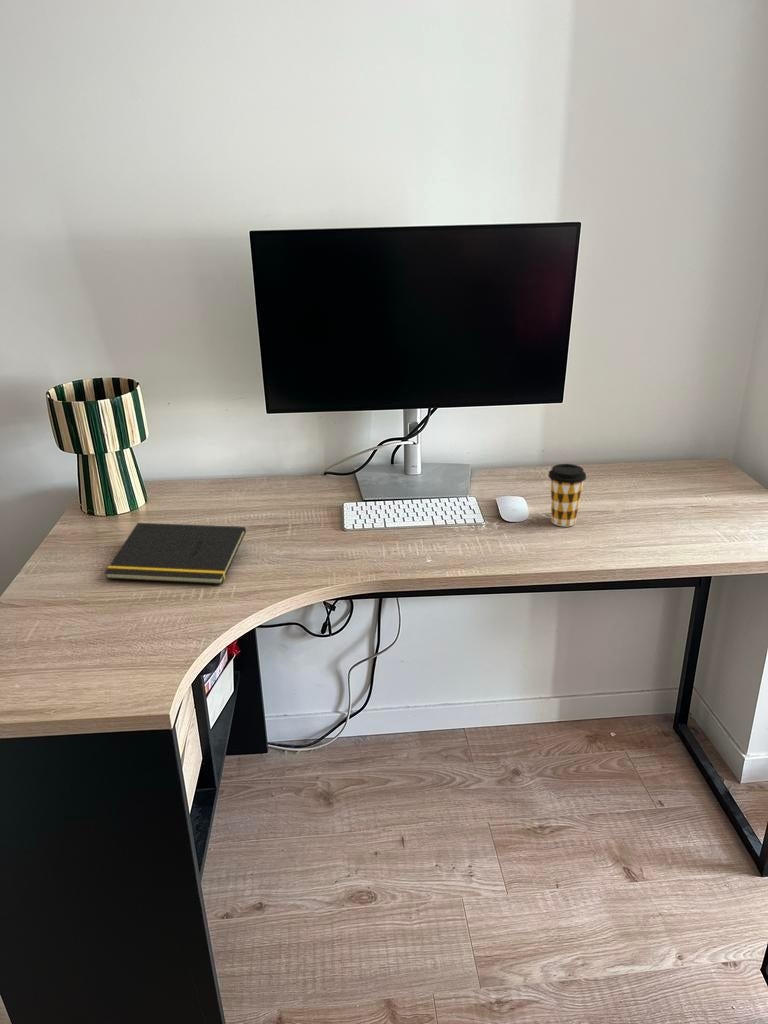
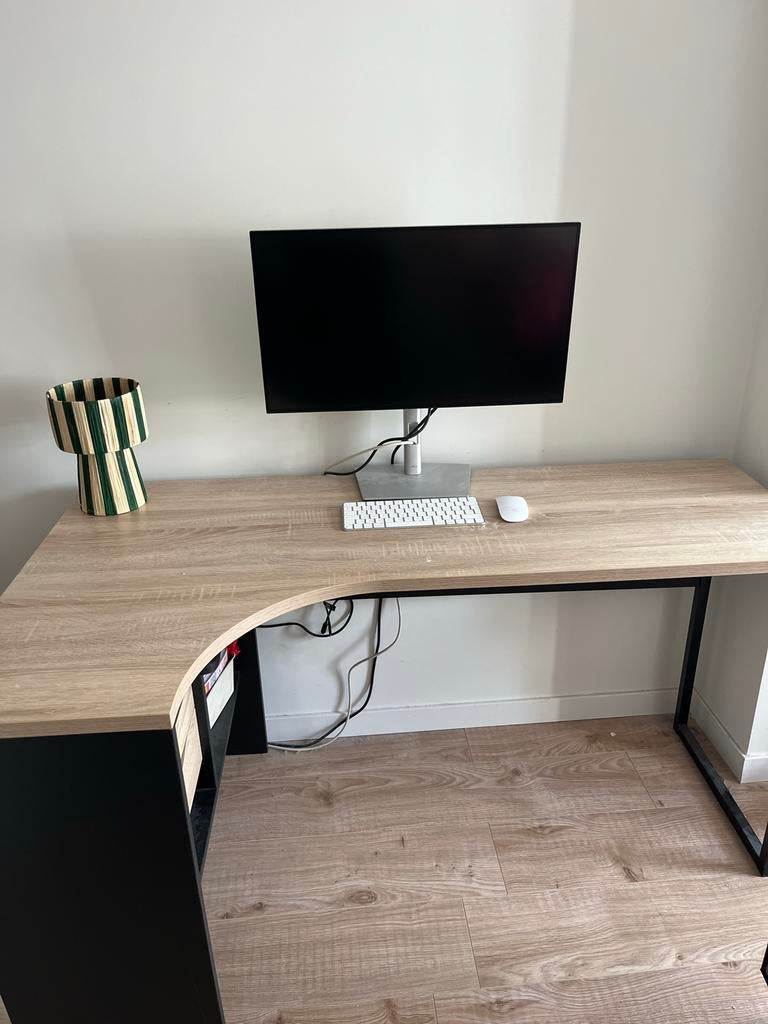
- notepad [104,522,247,585]
- coffee cup [547,463,587,527]
